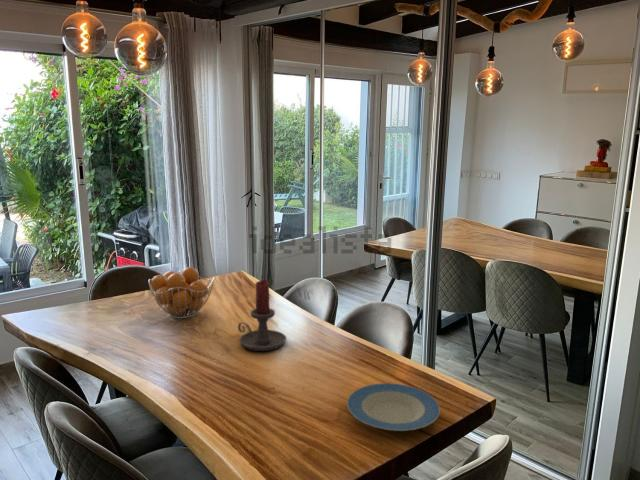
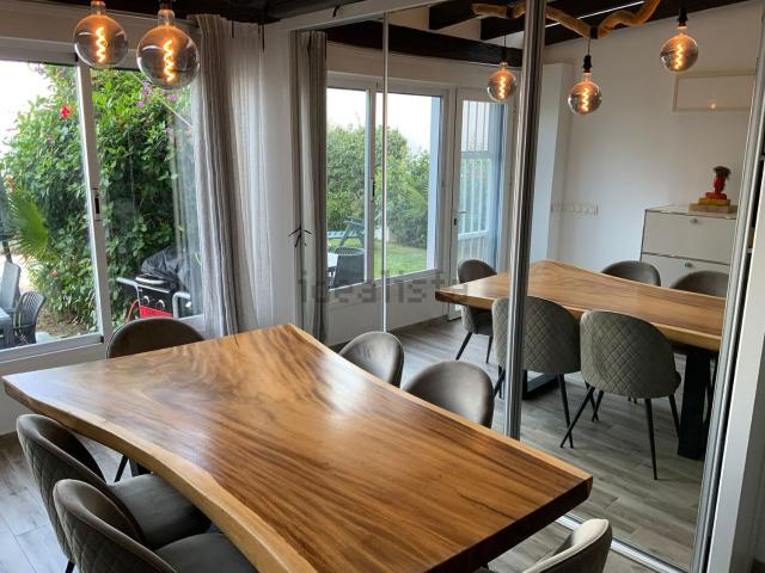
- plate [346,382,441,432]
- fruit basket [148,266,215,319]
- candle holder [237,279,287,352]
